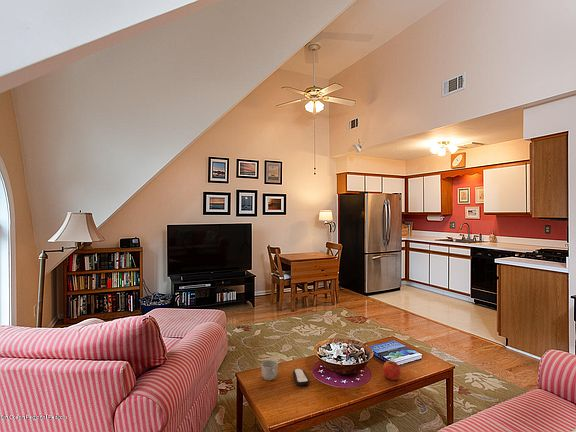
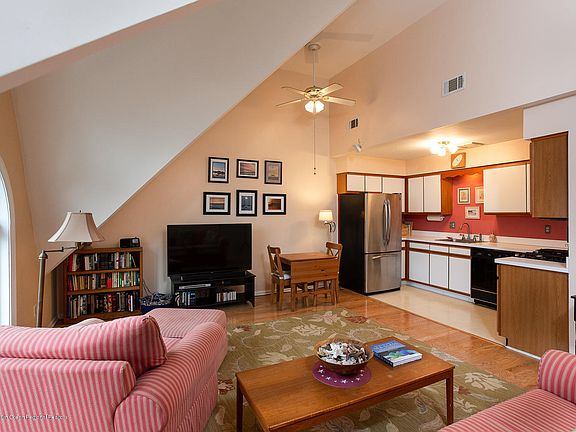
- mug [260,359,279,381]
- remote control [292,368,310,387]
- apple [382,360,401,381]
